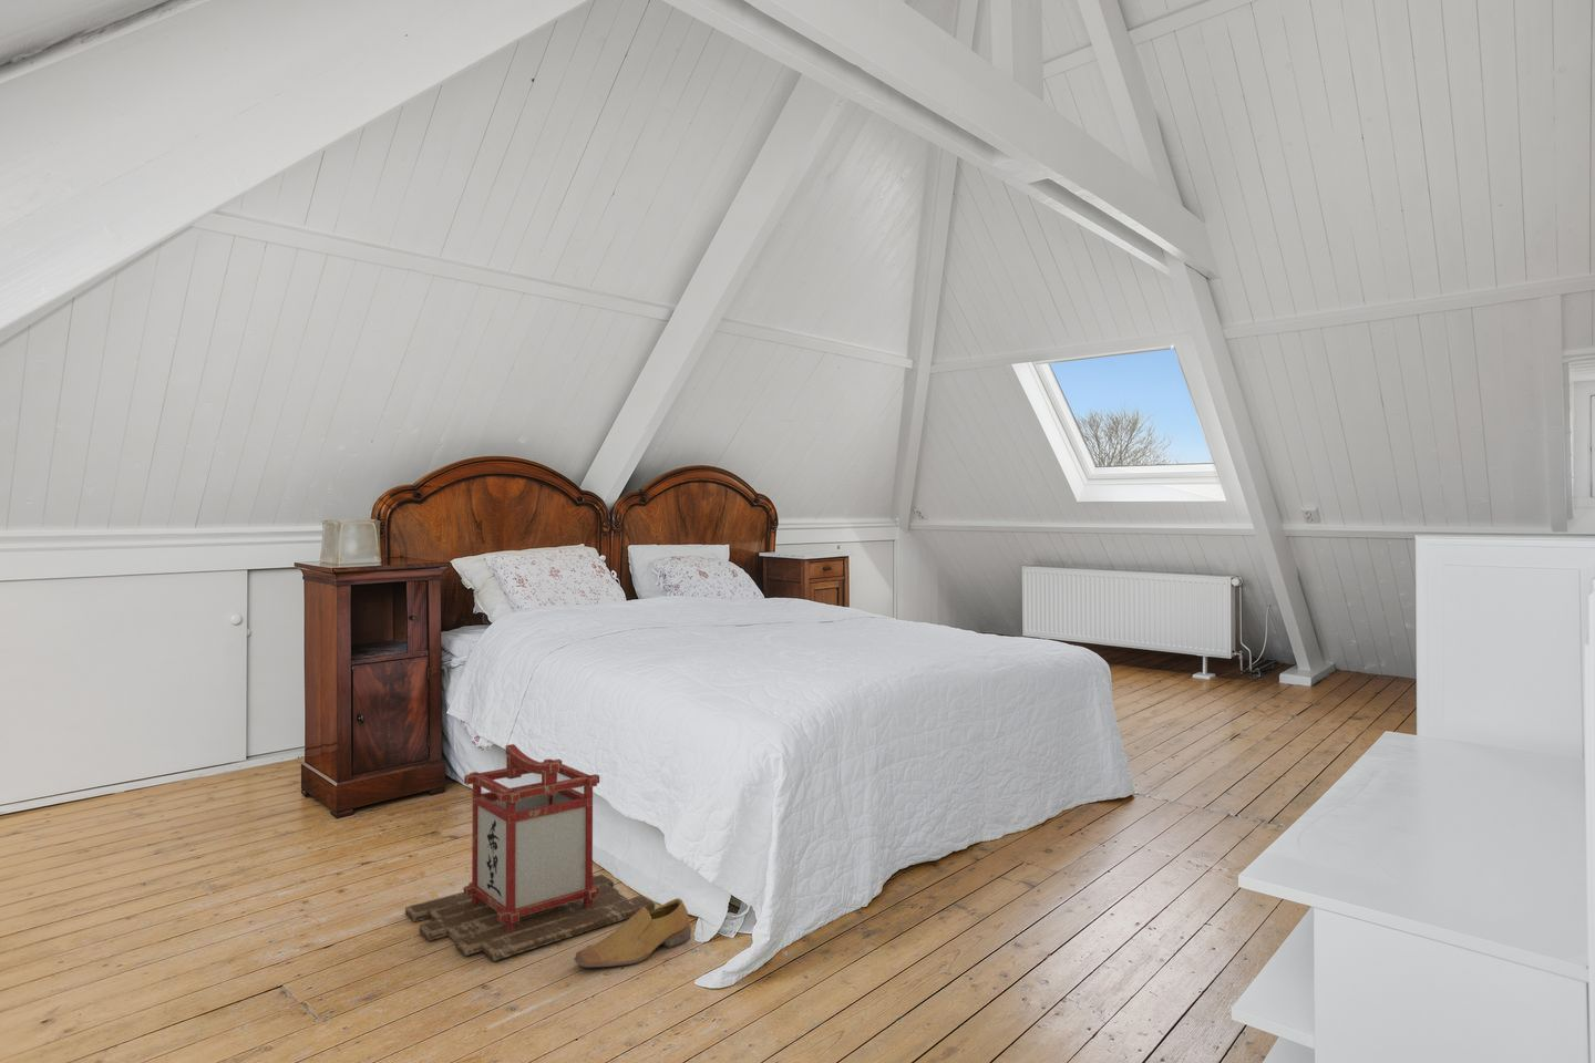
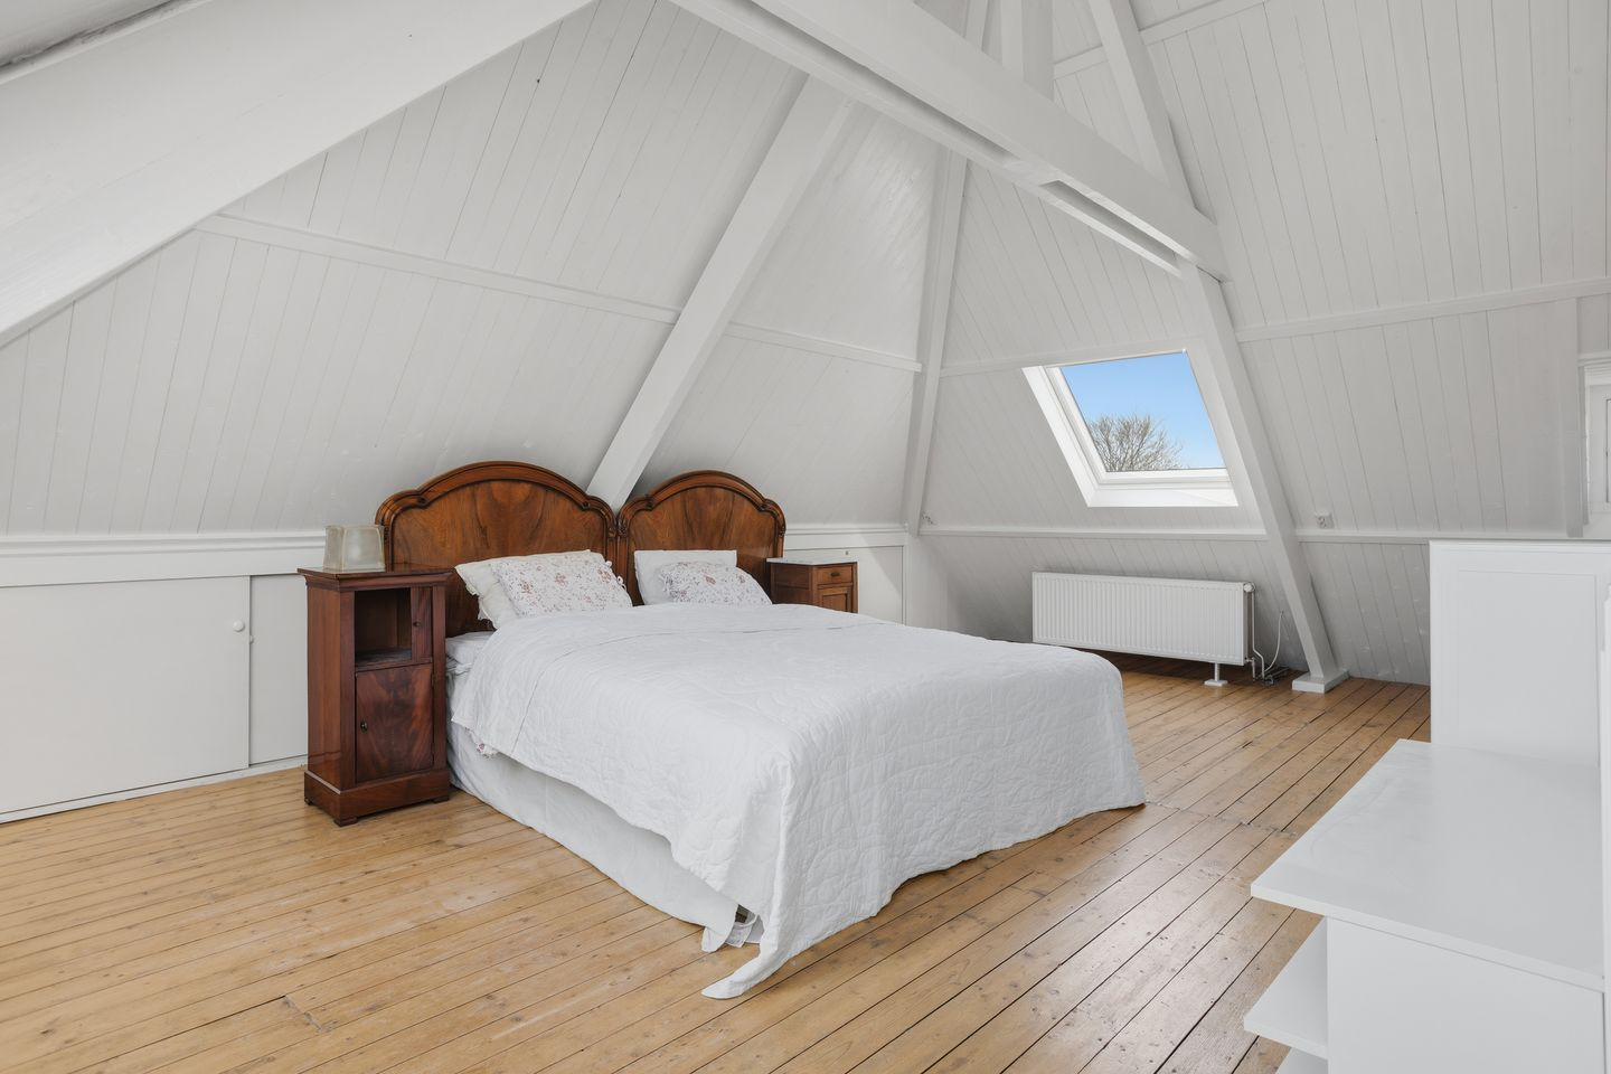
- lantern [405,743,656,962]
- shoe [573,897,692,969]
